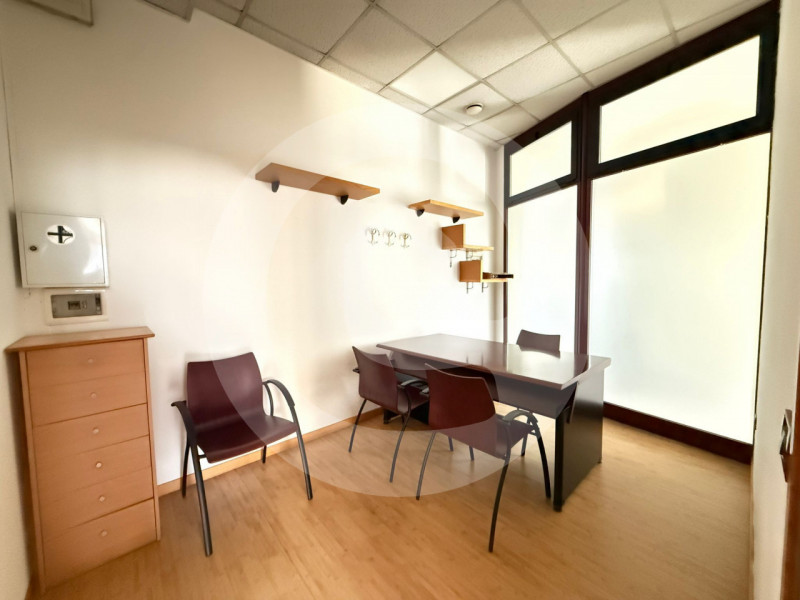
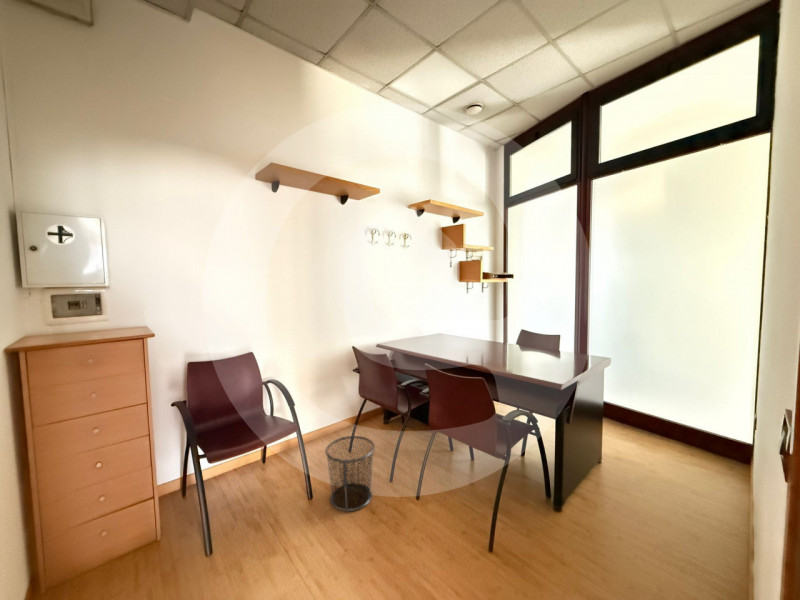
+ waste bin [324,435,376,512]
